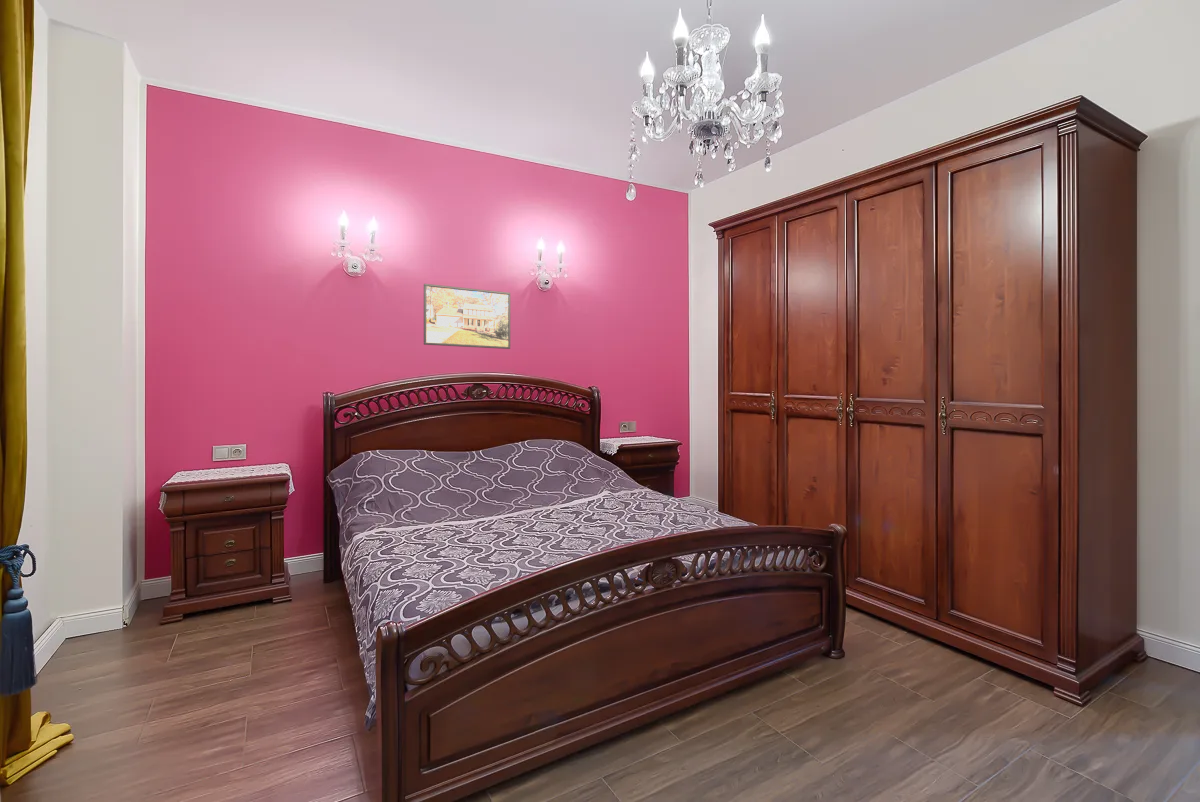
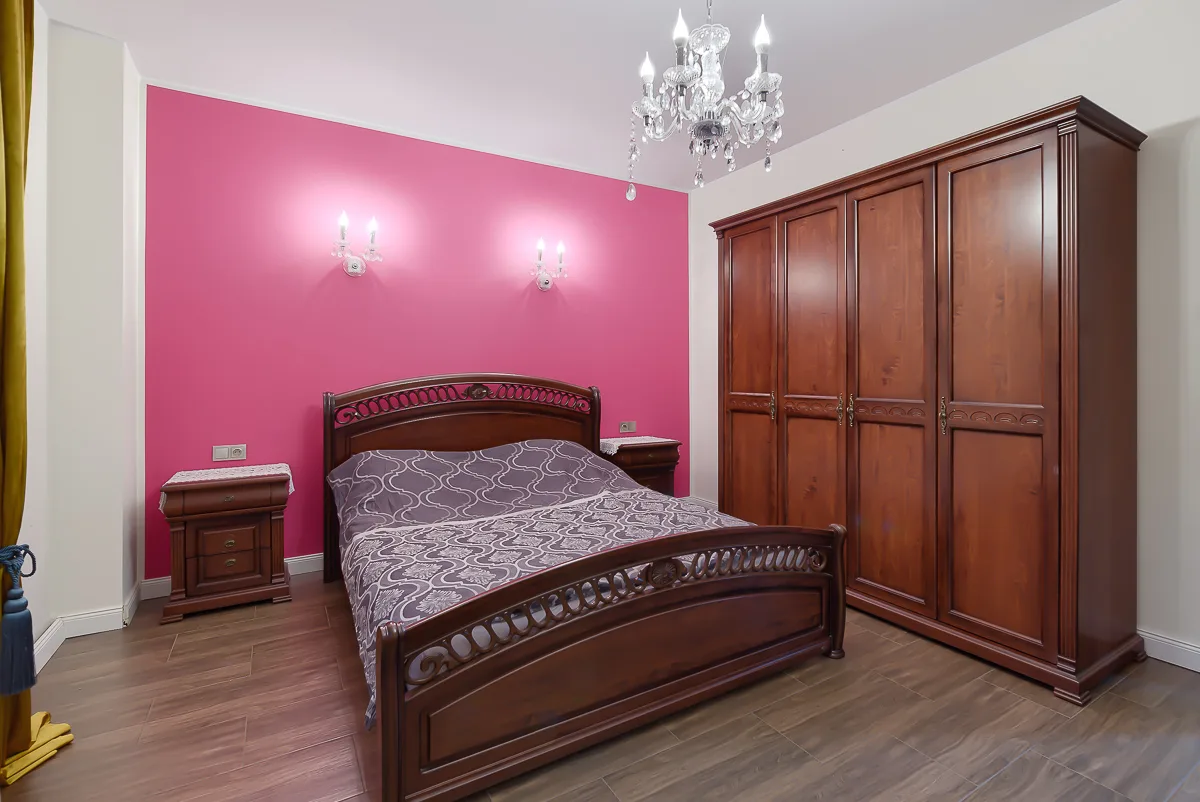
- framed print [423,283,511,350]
